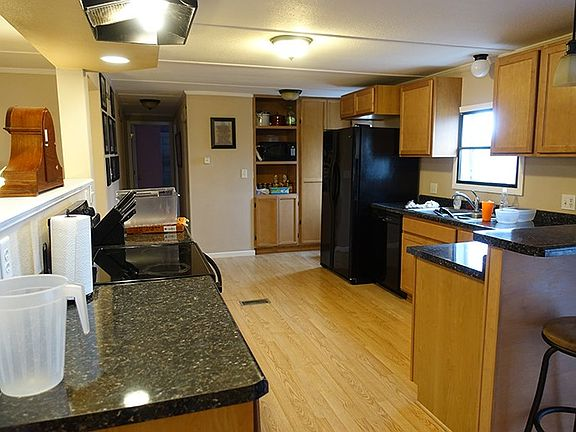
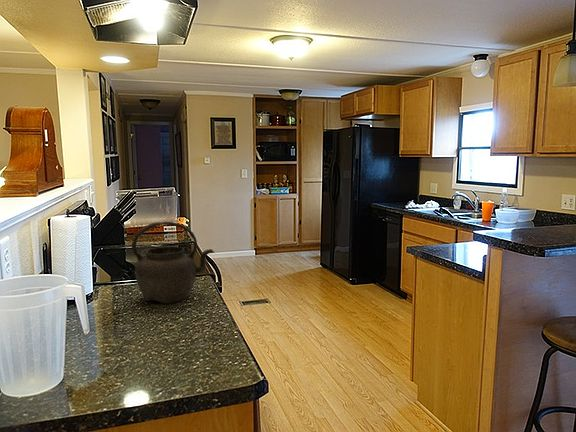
+ kettle [131,220,216,304]
